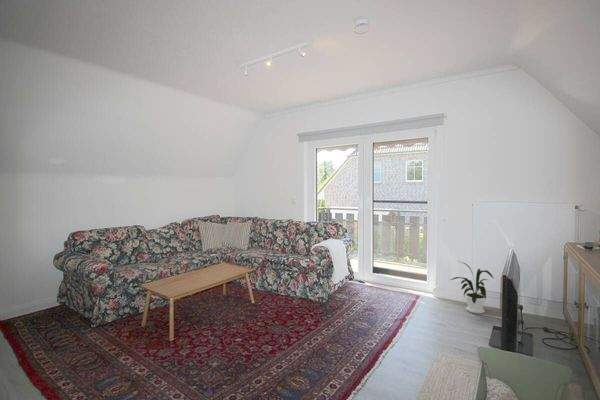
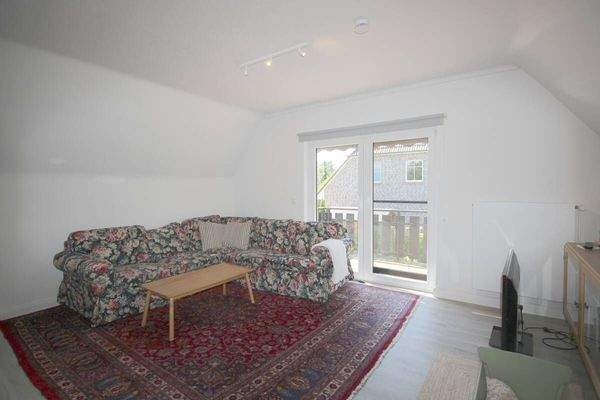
- house plant [450,260,495,315]
